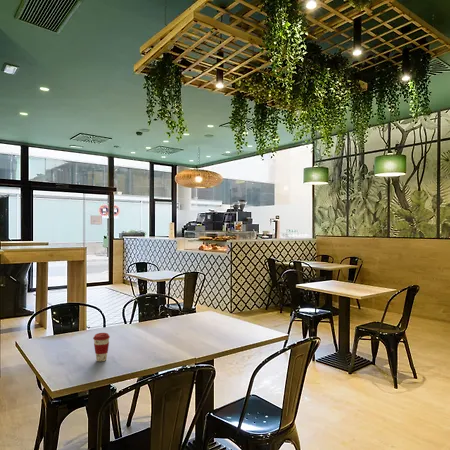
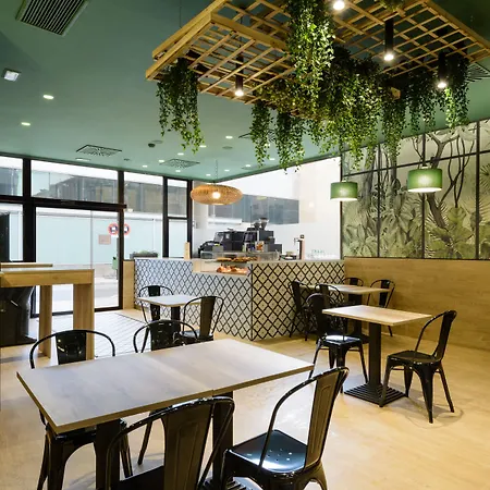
- coffee cup [92,332,111,362]
